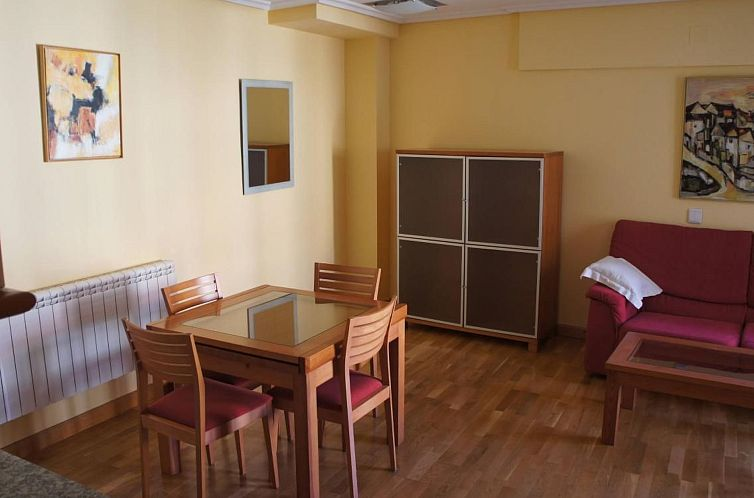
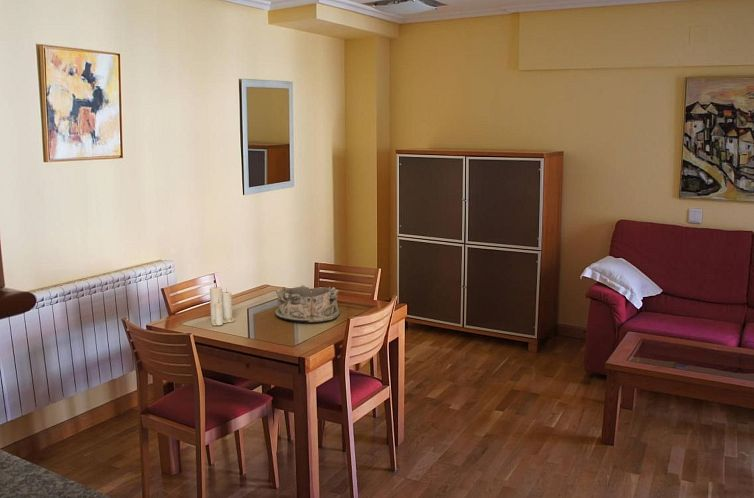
+ candle [209,286,236,326]
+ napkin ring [274,284,341,323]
